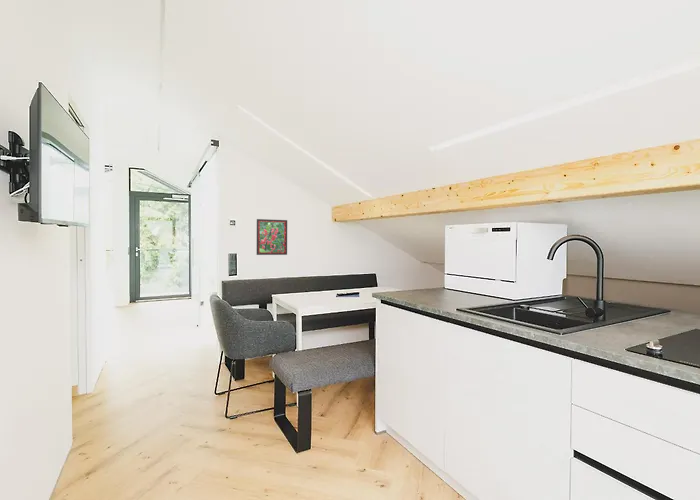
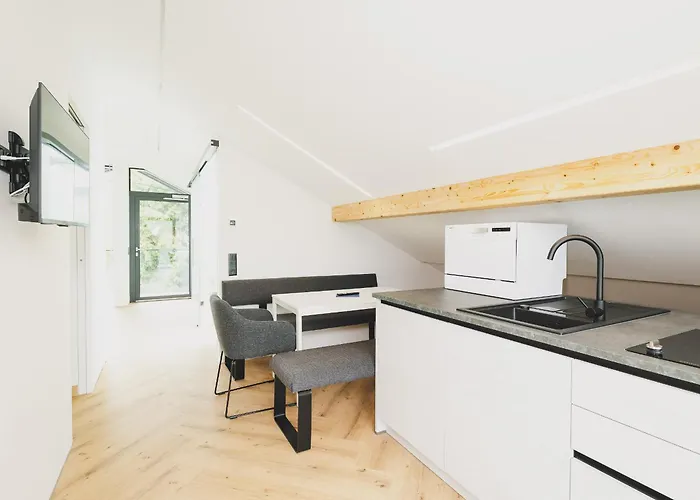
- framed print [256,218,288,256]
